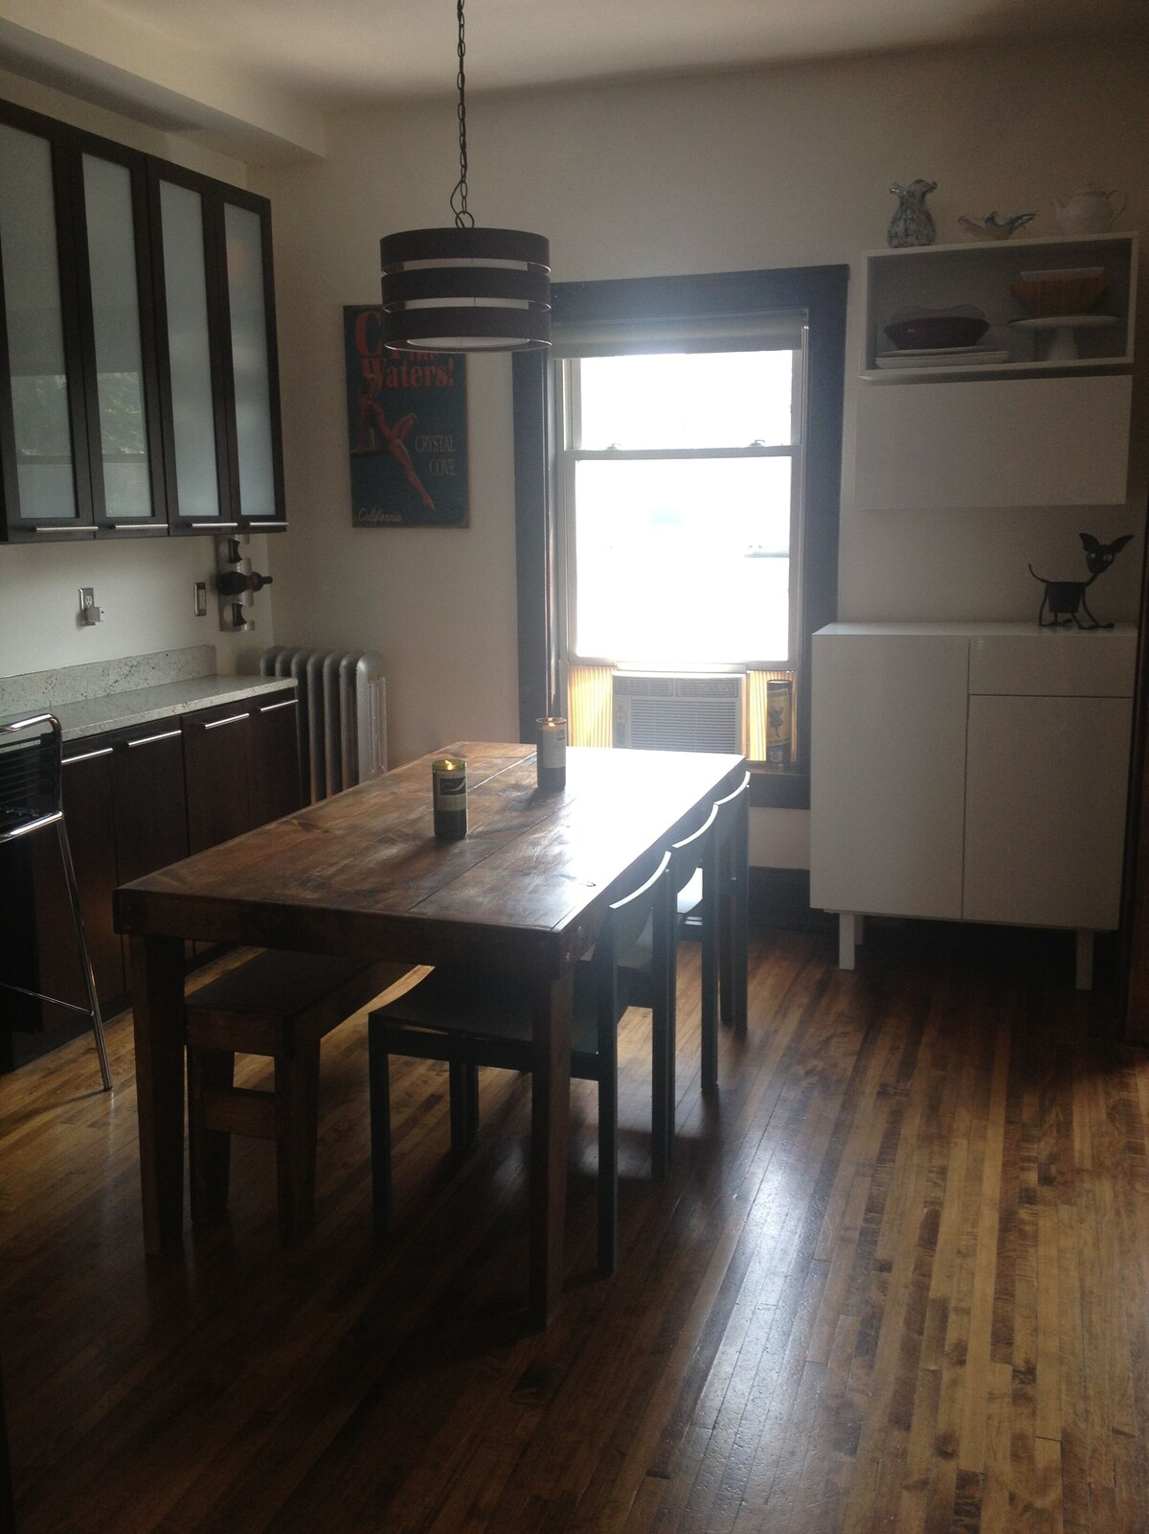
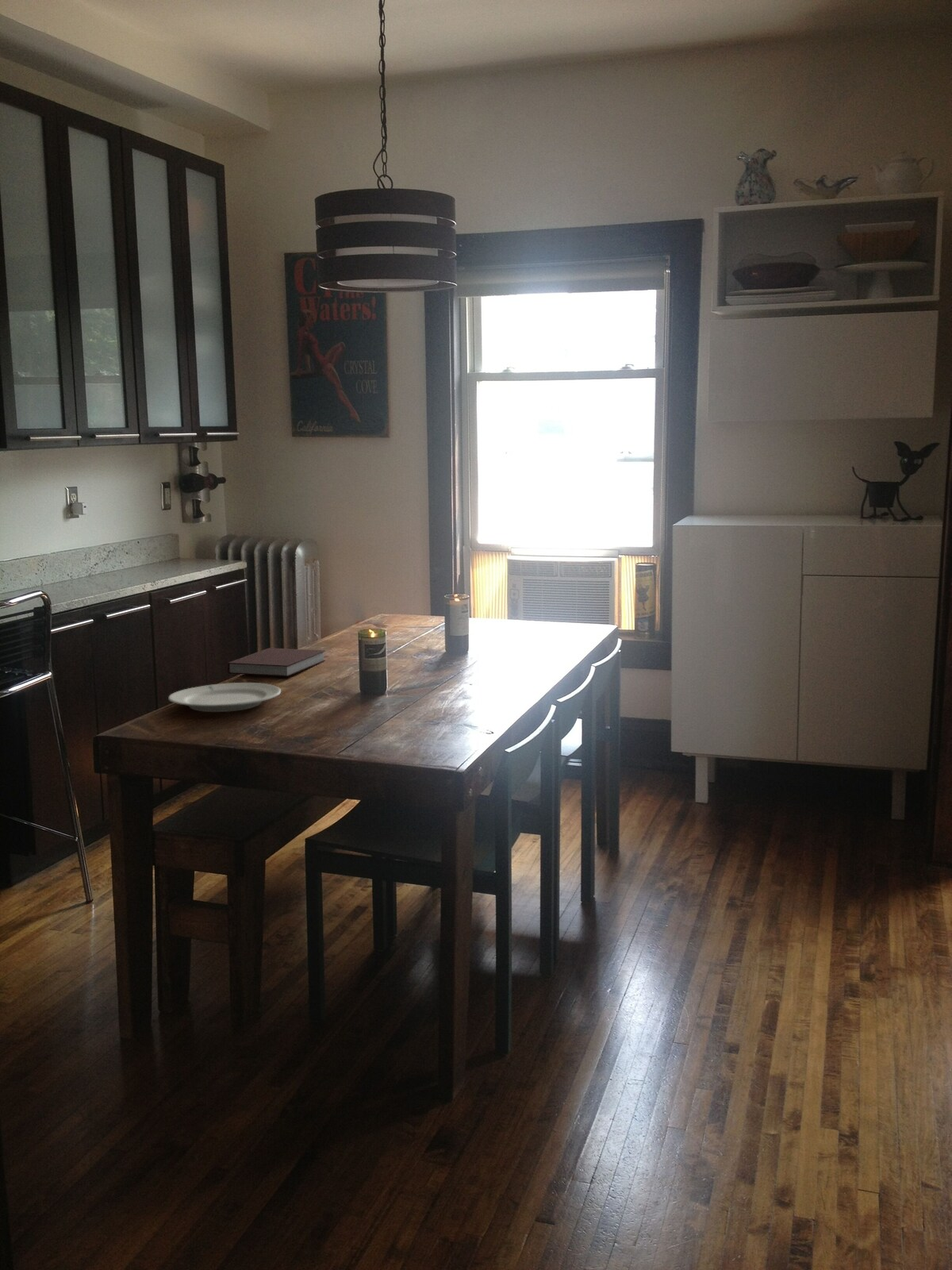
+ notebook [227,647,326,677]
+ chinaware [167,682,282,713]
